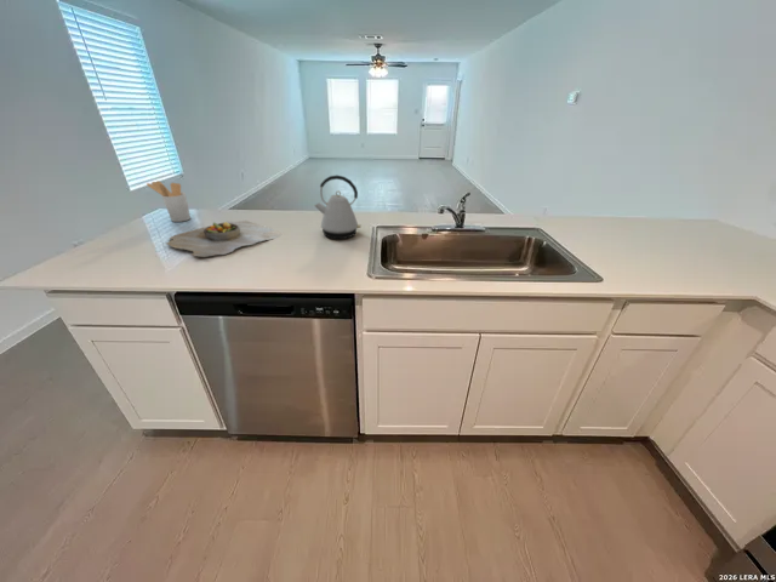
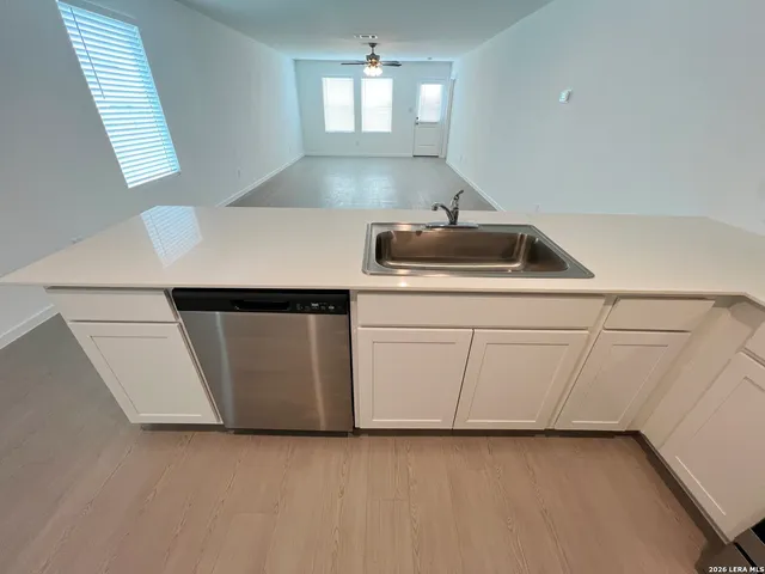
- cutting board [165,219,285,258]
- utensil holder [146,179,192,223]
- kettle [313,175,363,240]
